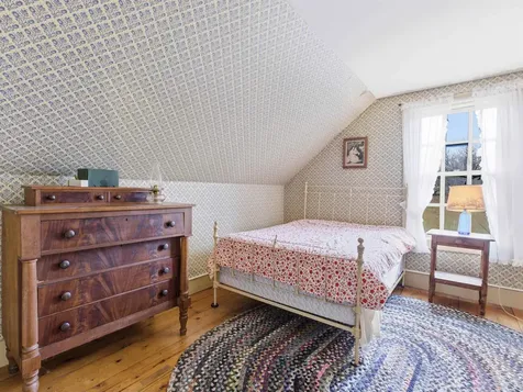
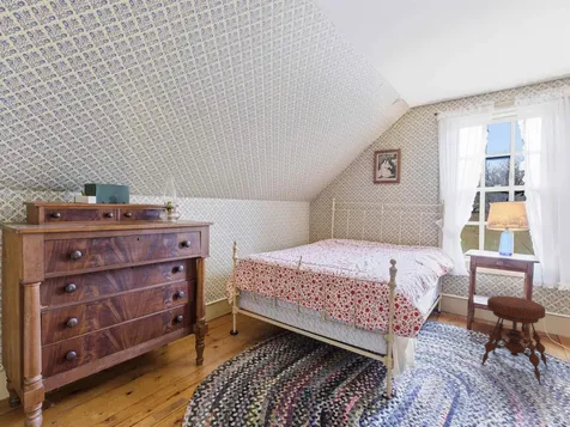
+ stool [480,295,550,386]
